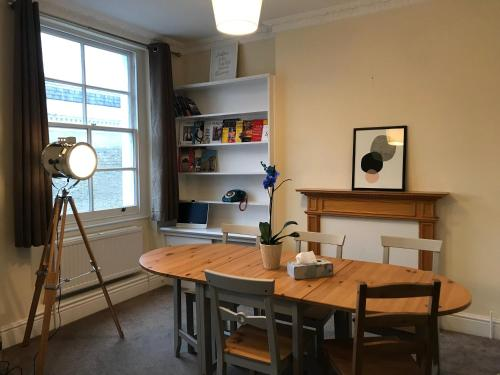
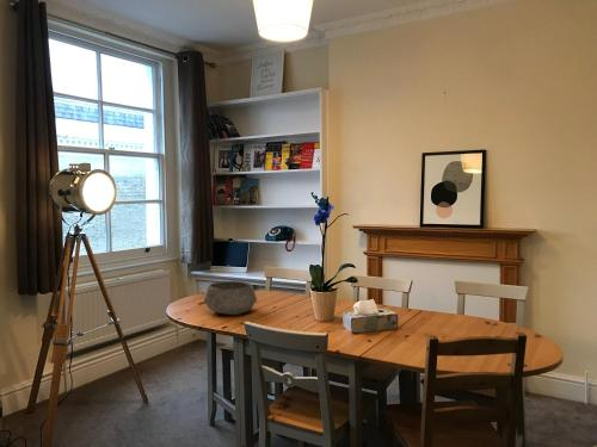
+ bowl [203,280,258,316]
